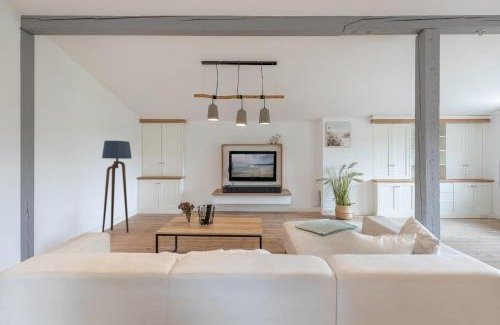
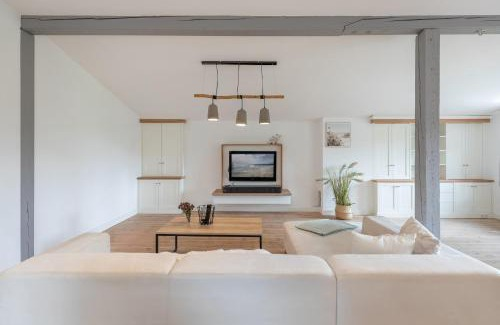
- floor lamp [101,140,133,234]
